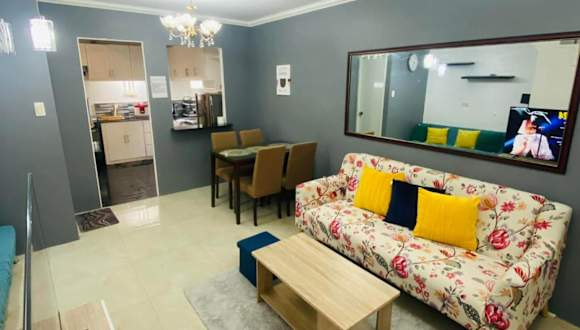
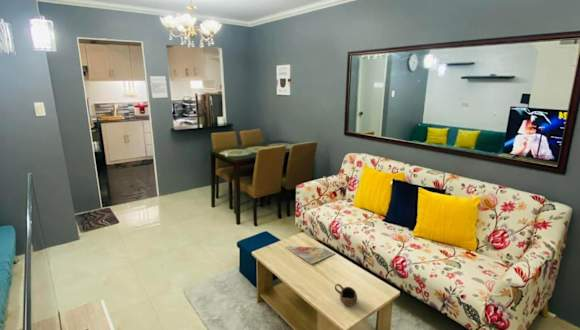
+ magazine [284,245,336,265]
+ cup [334,283,358,306]
